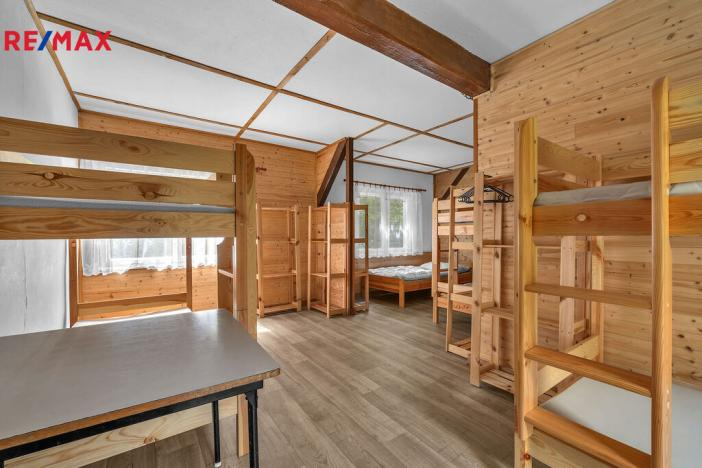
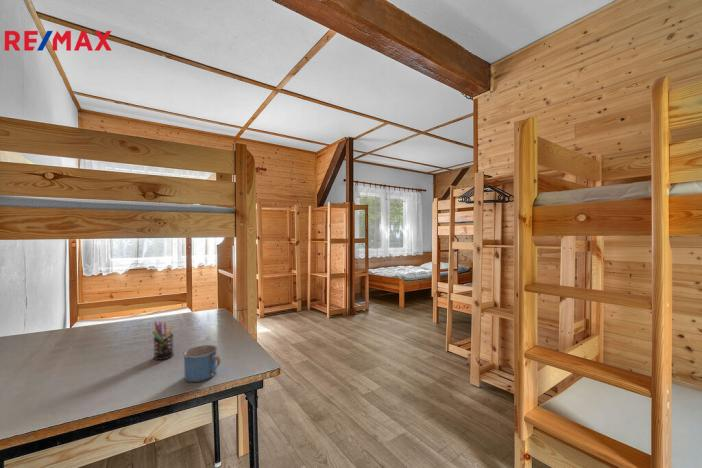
+ mug [183,344,222,383]
+ pen holder [151,320,175,361]
